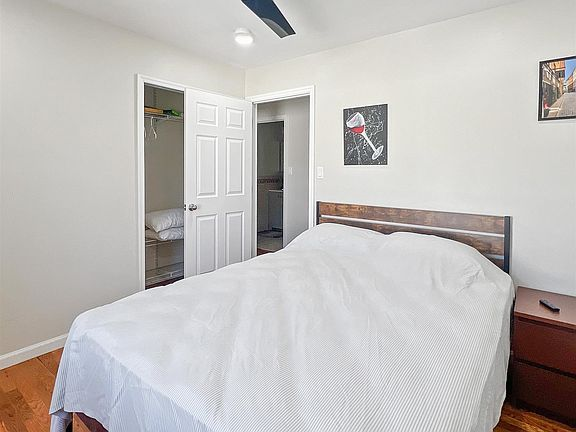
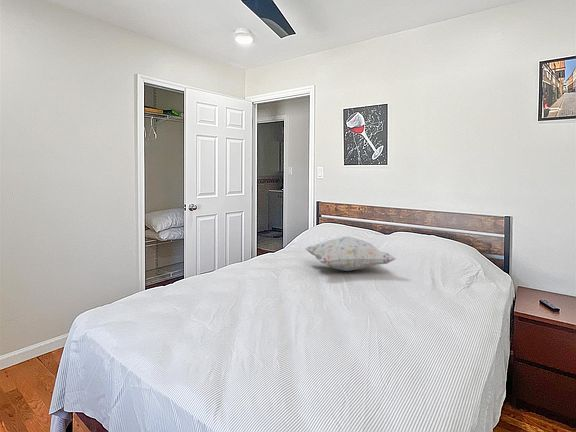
+ decorative pillow [305,236,397,272]
